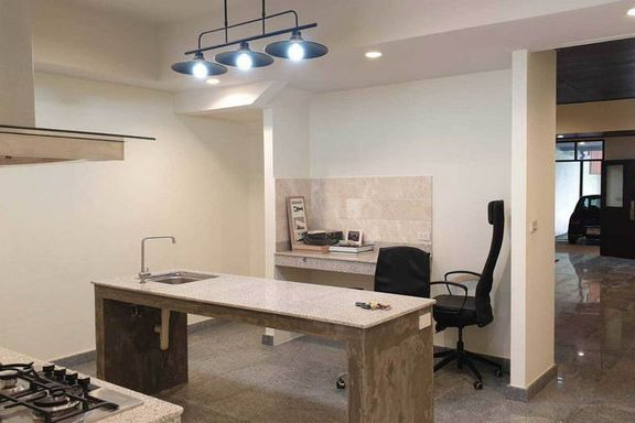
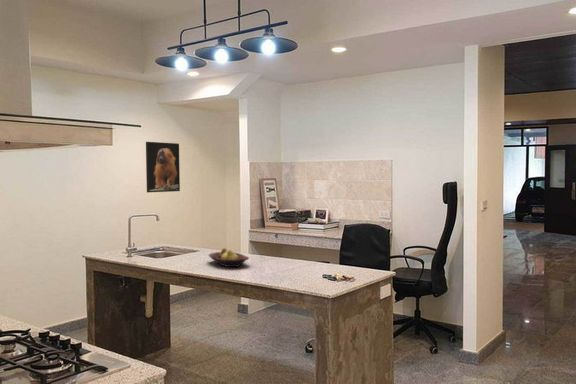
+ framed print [145,141,181,193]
+ fruit bowl [208,247,250,268]
